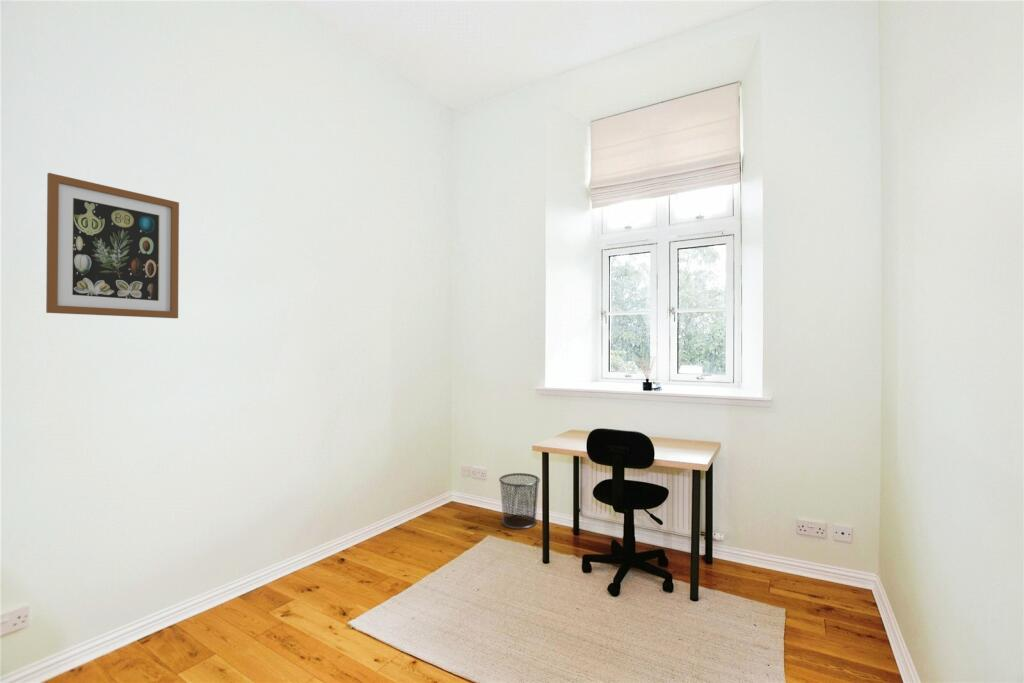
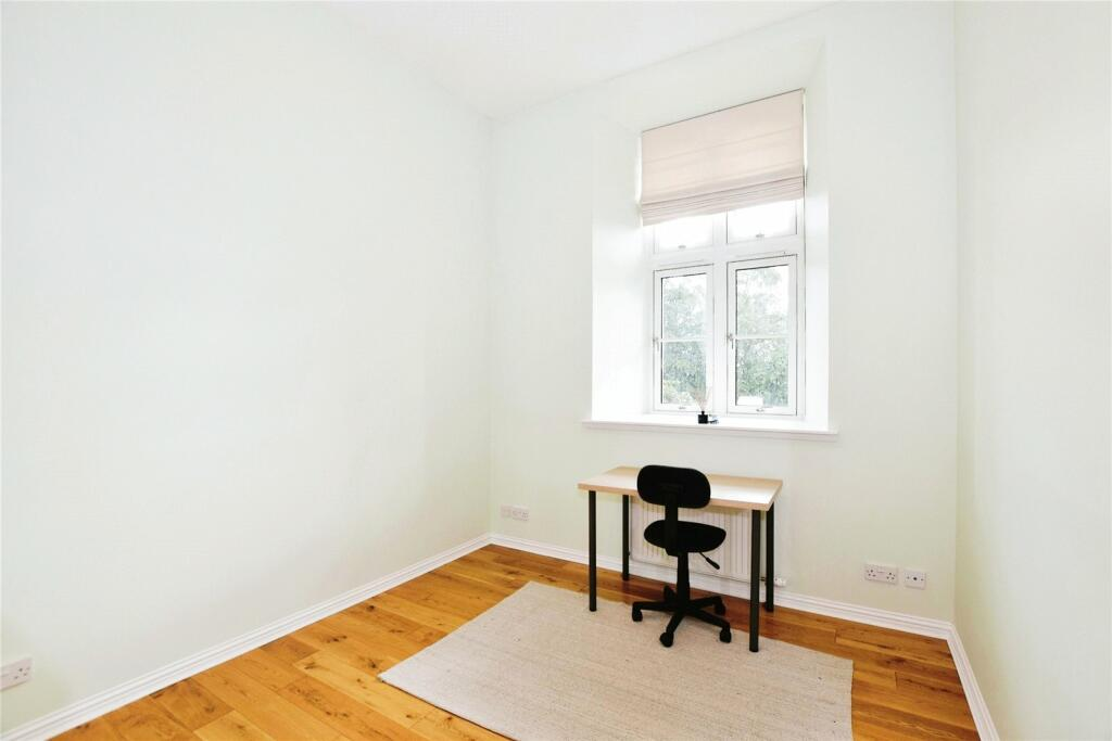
- waste bin [498,472,541,530]
- wall art [45,172,180,319]
